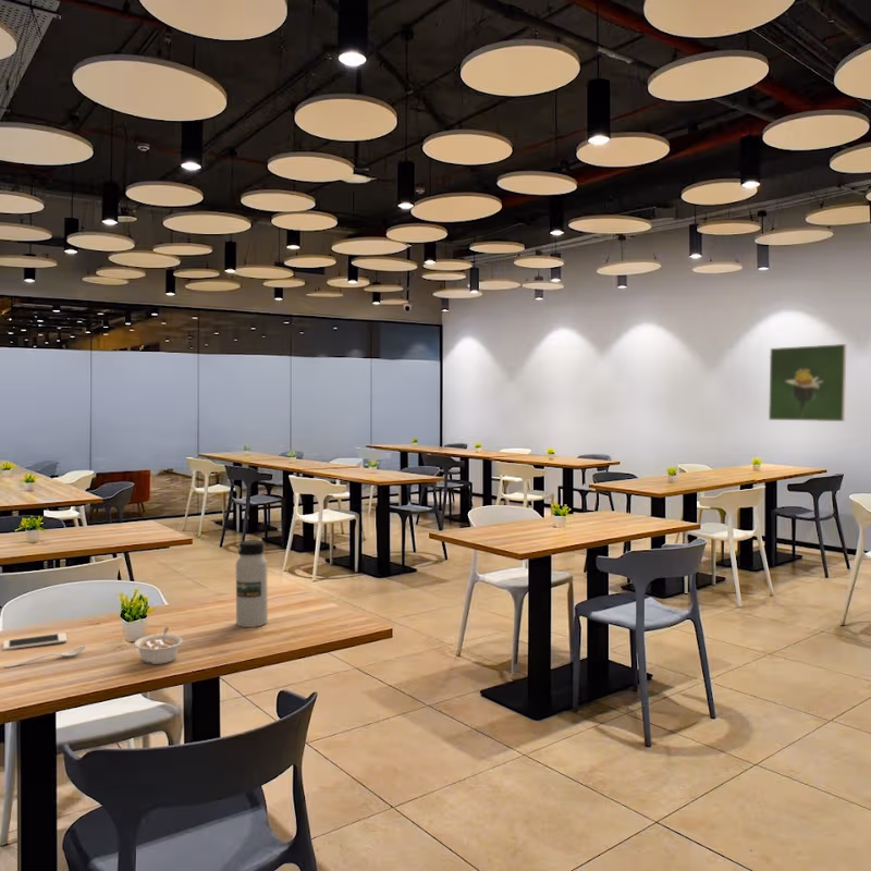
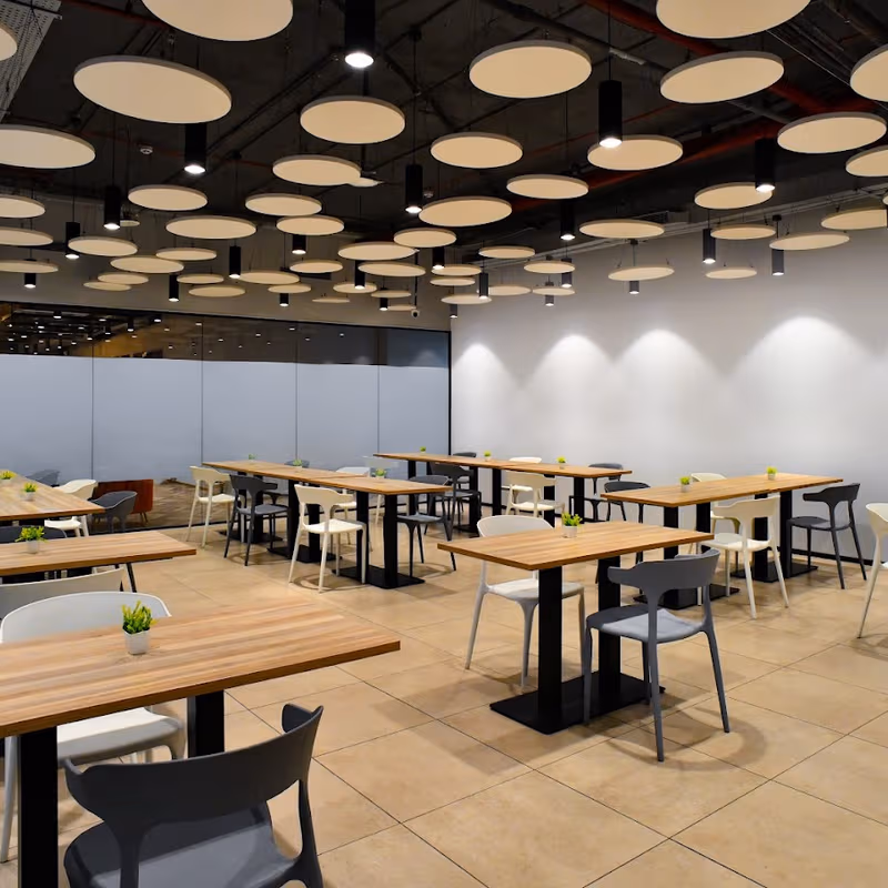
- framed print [768,343,847,422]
- spoon [3,645,87,668]
- cell phone [2,631,68,651]
- legume [134,626,184,665]
- water bottle [235,539,269,628]
